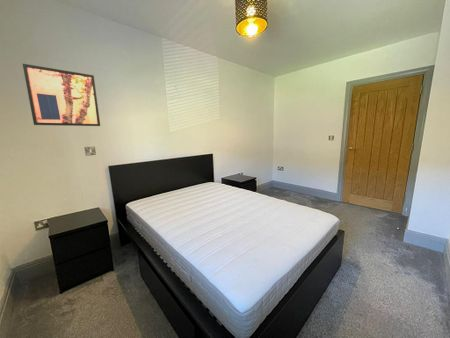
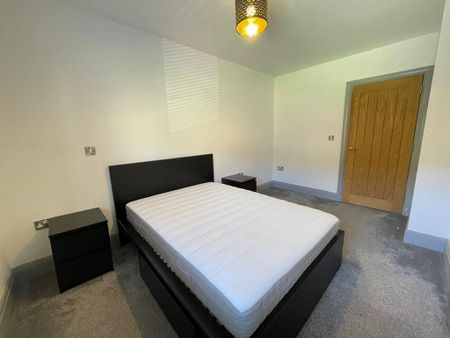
- wall art [22,63,101,127]
